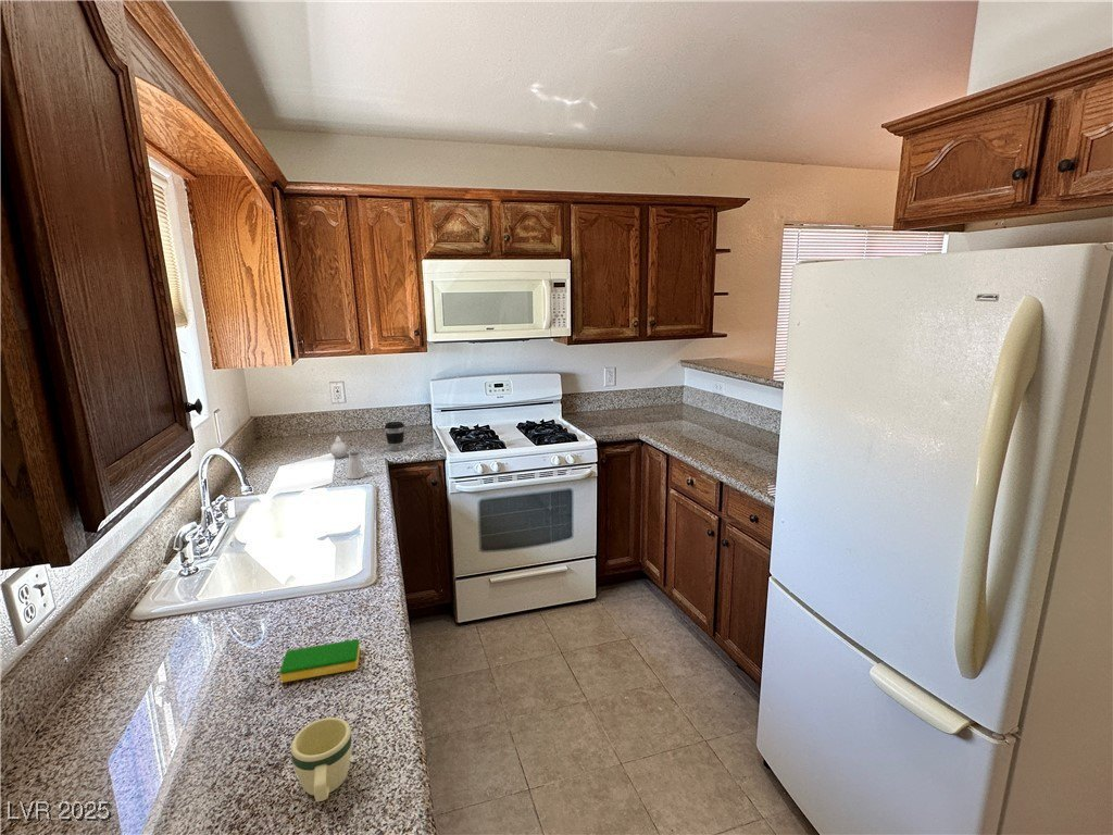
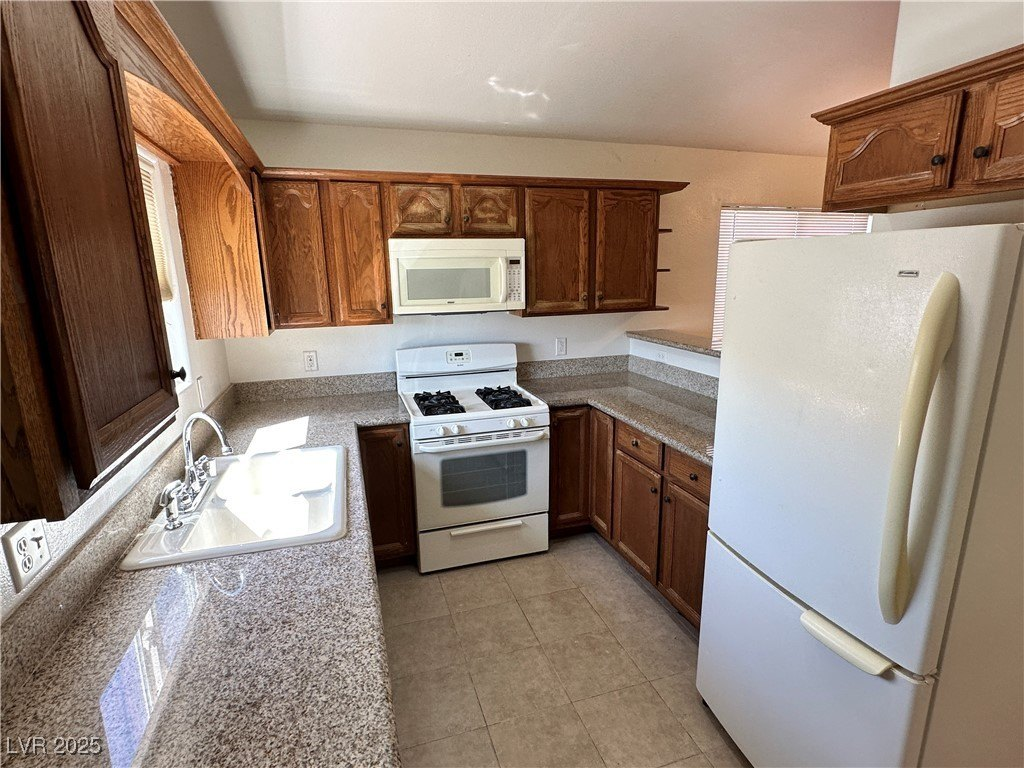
- mug [290,716,353,802]
- saltshaker [346,451,366,479]
- dish sponge [278,638,361,684]
- coffee cup [384,421,405,452]
- vase [329,435,349,459]
